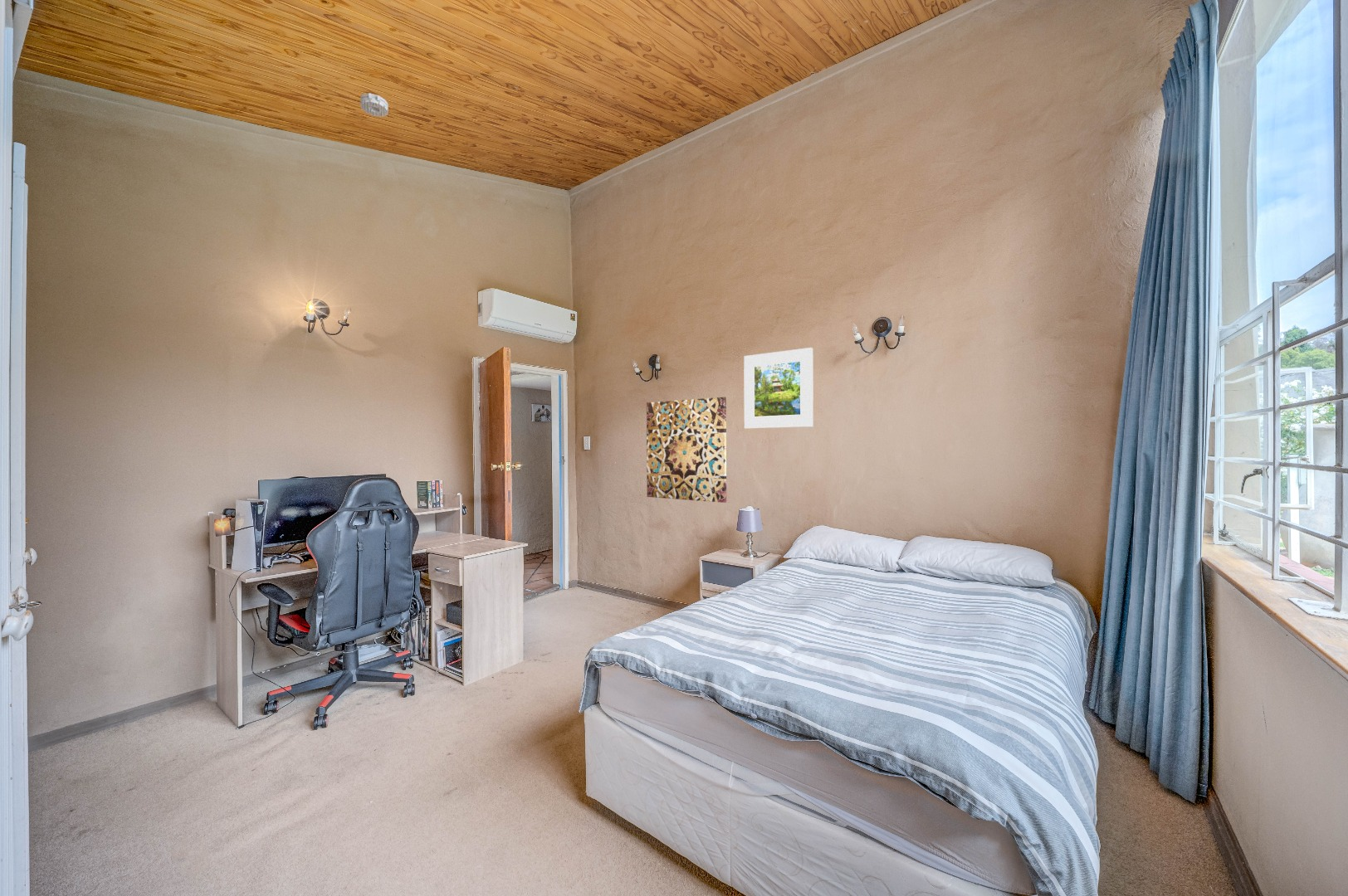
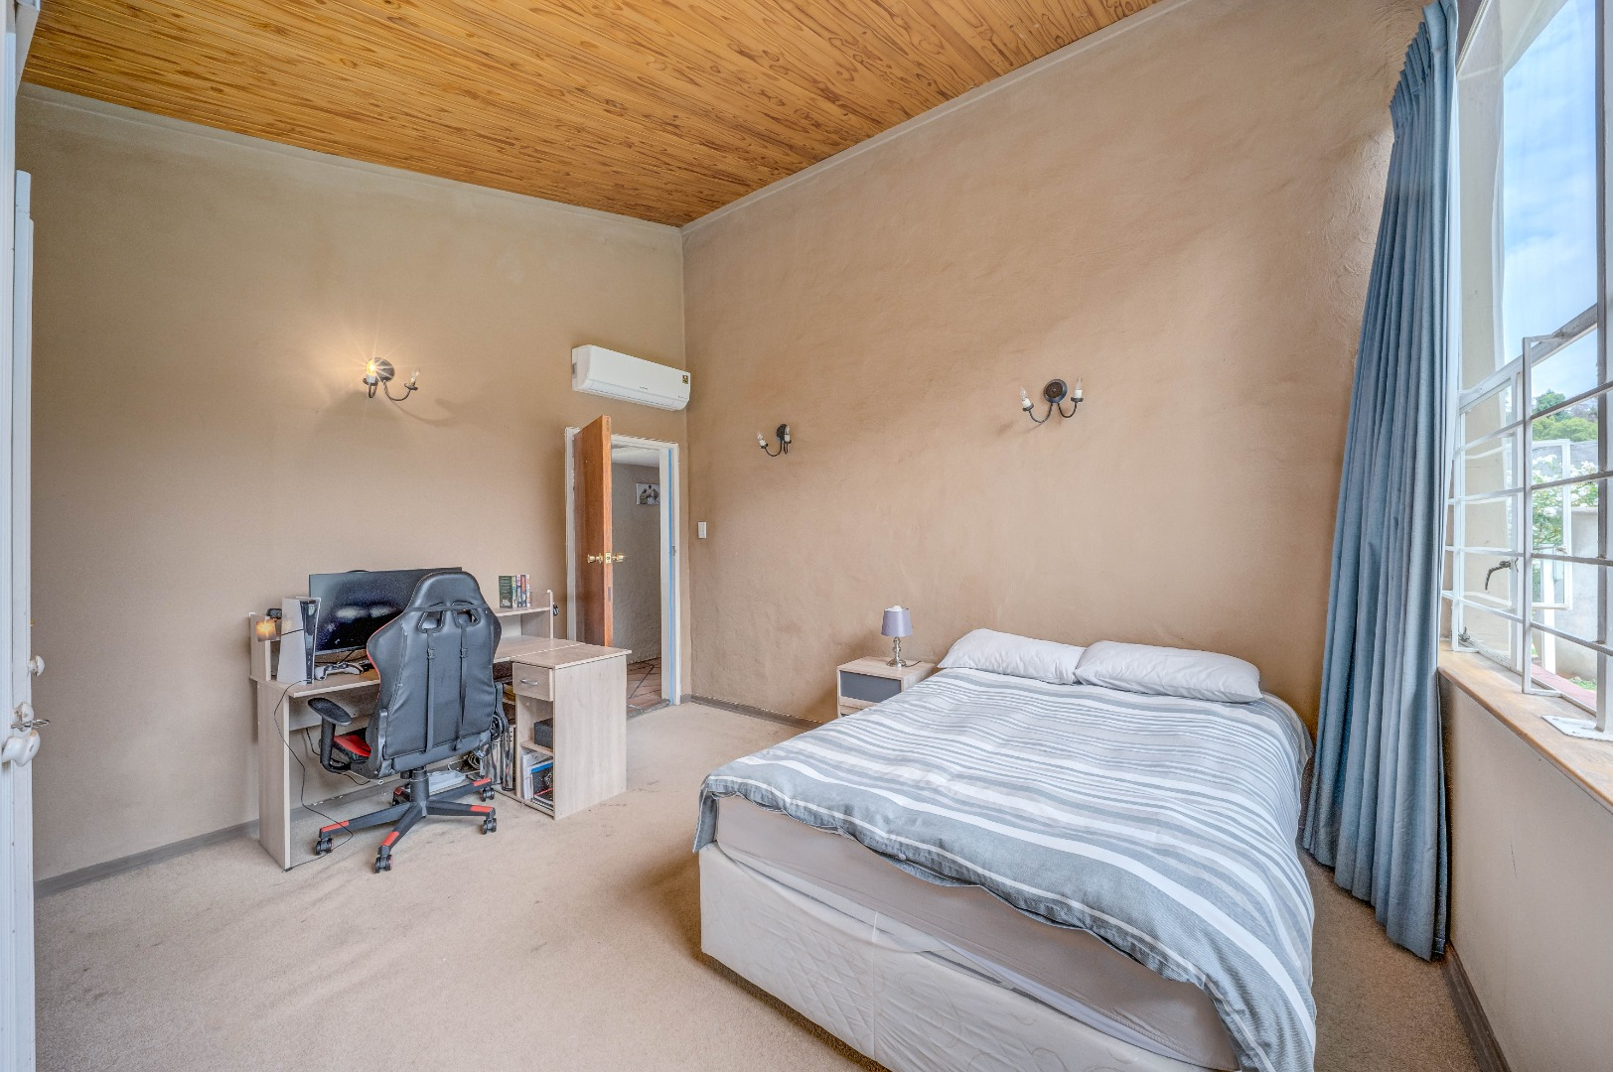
- smoke detector [359,92,389,117]
- wall art [646,396,727,504]
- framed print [743,347,814,430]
